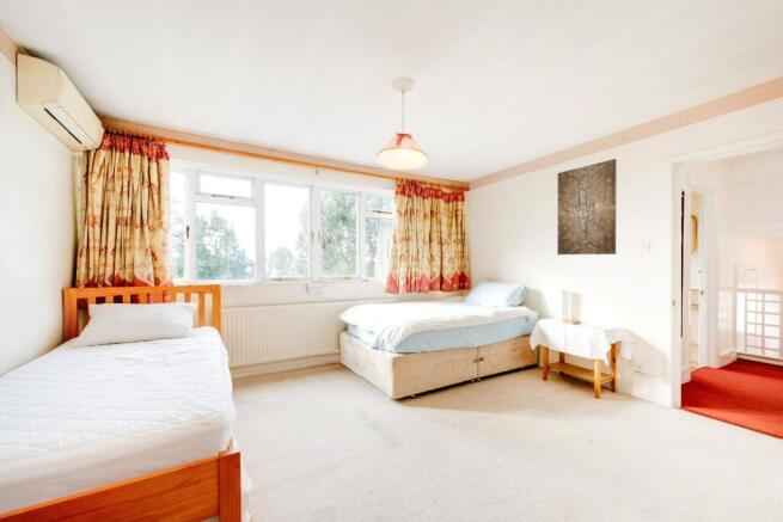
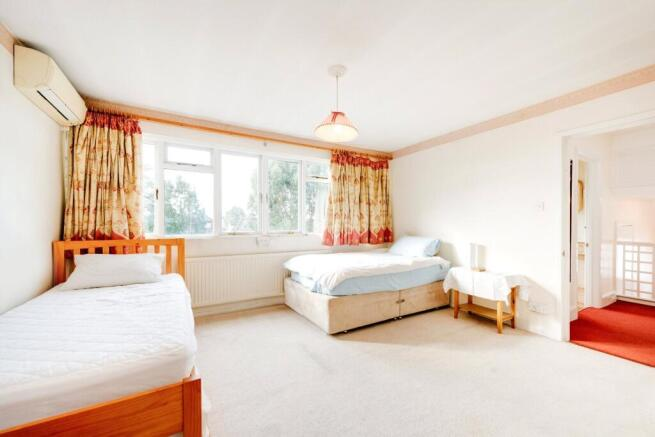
- wall art [556,158,618,256]
